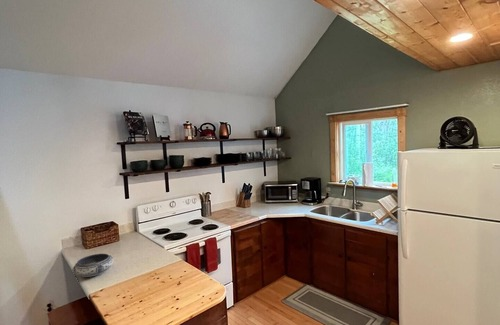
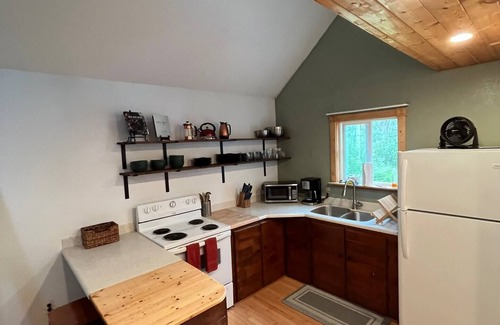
- bowl [72,253,114,278]
